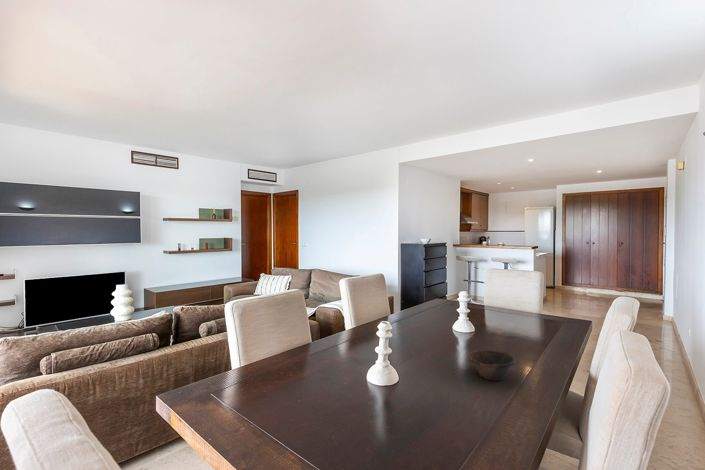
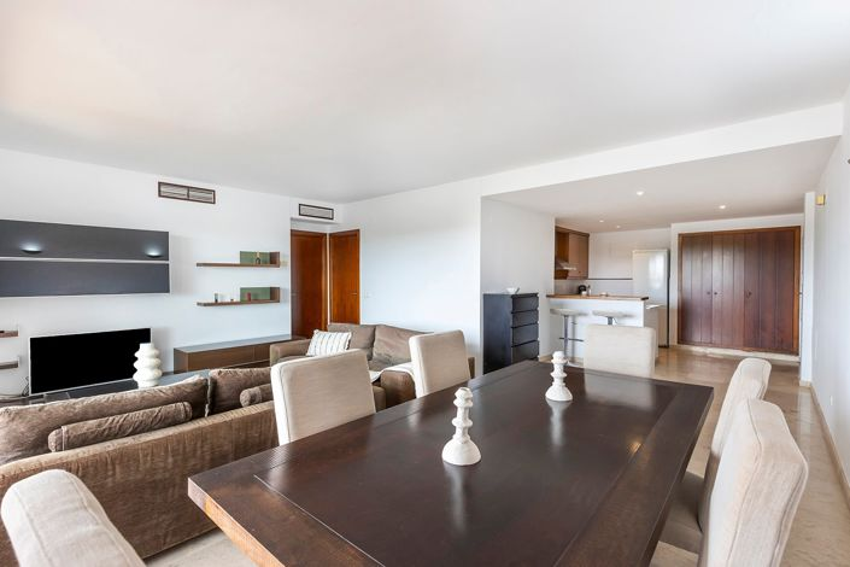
- bowl [468,349,516,381]
